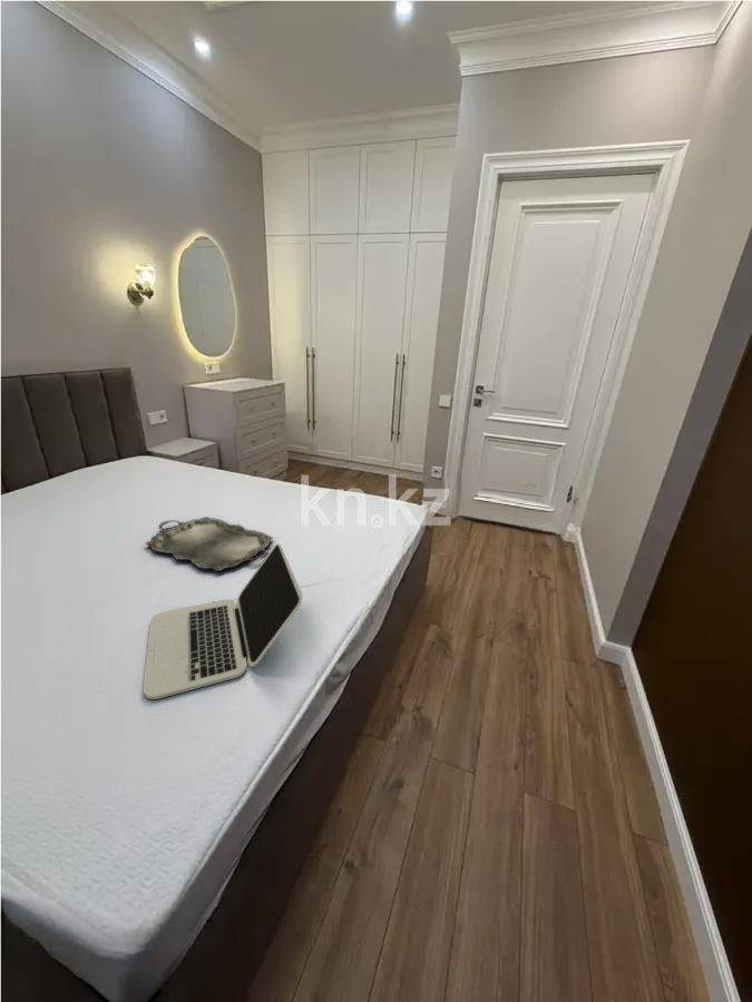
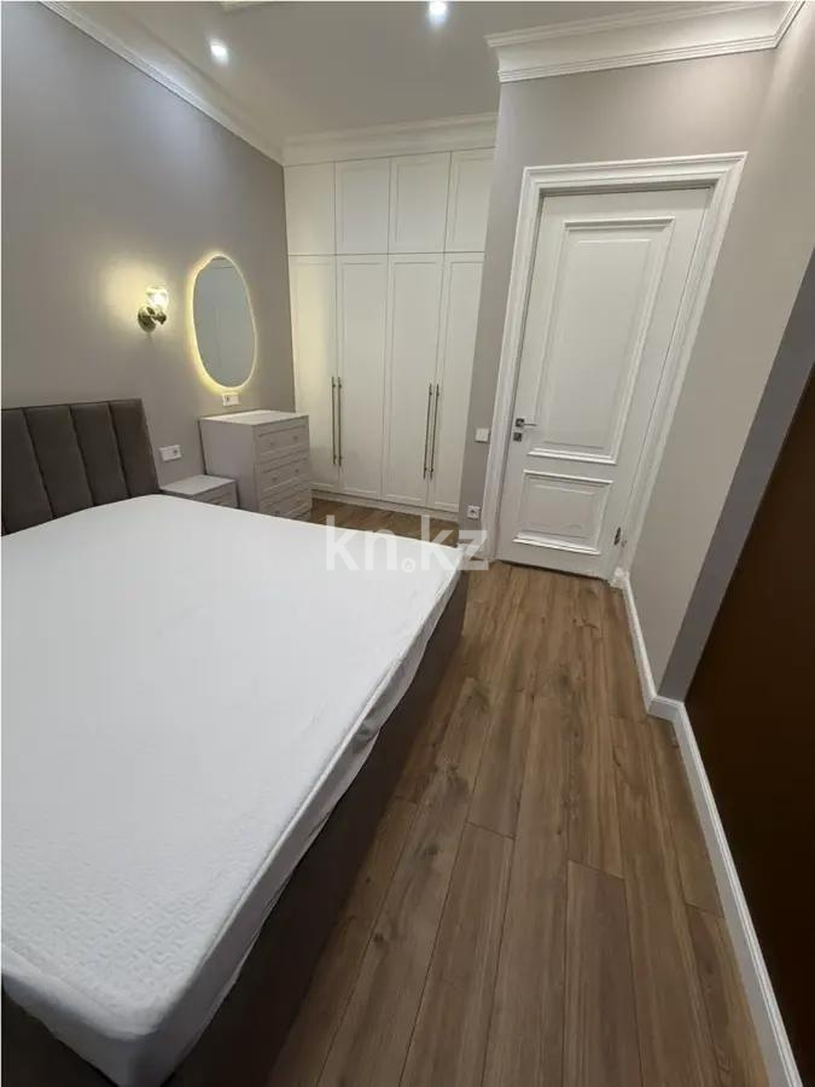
- serving tray [145,515,274,572]
- laptop [143,543,303,700]
